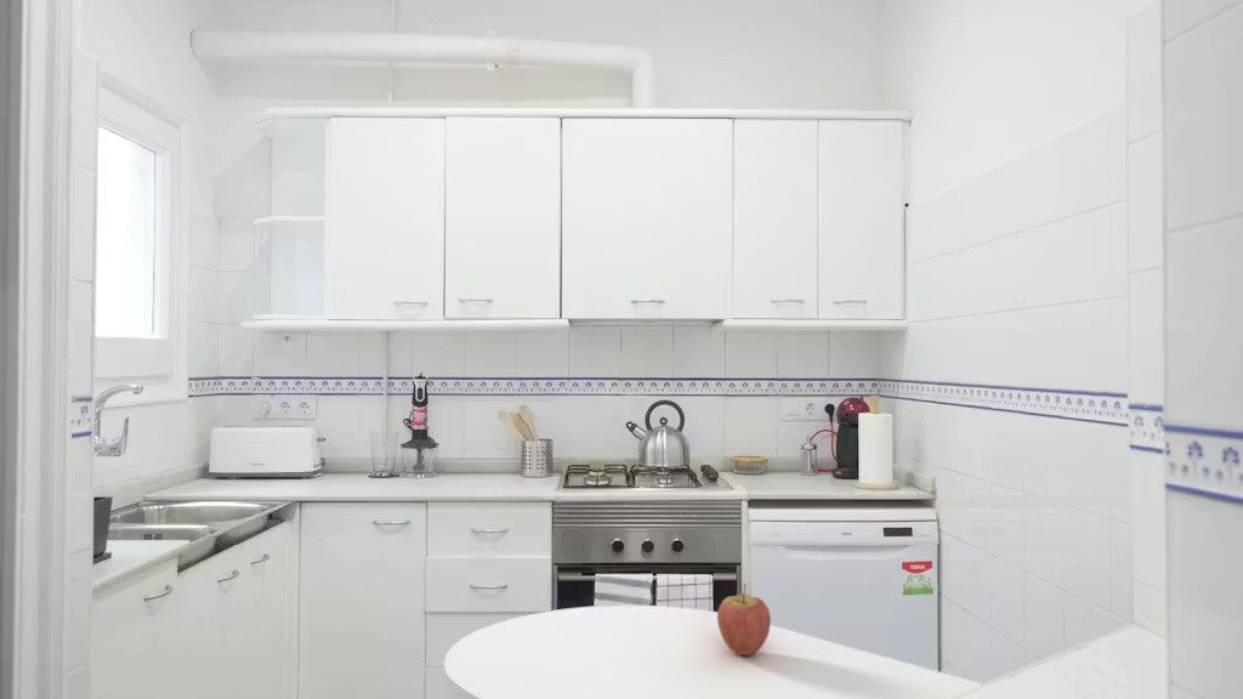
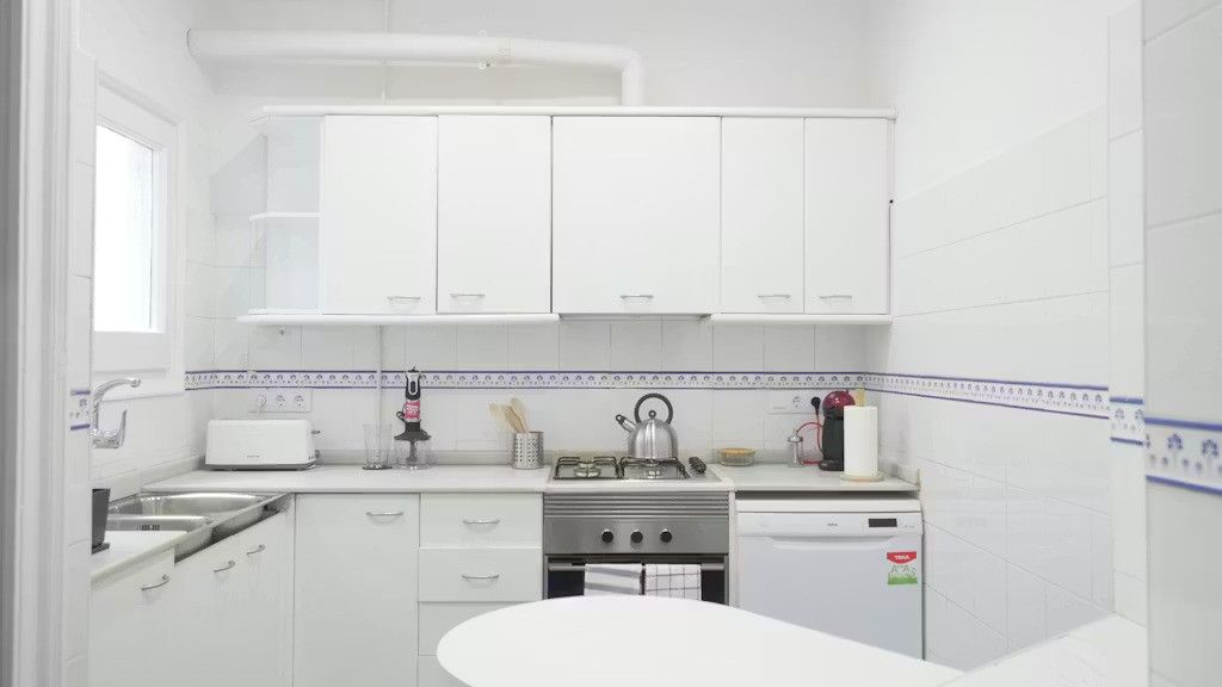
- fruit [716,582,772,657]
